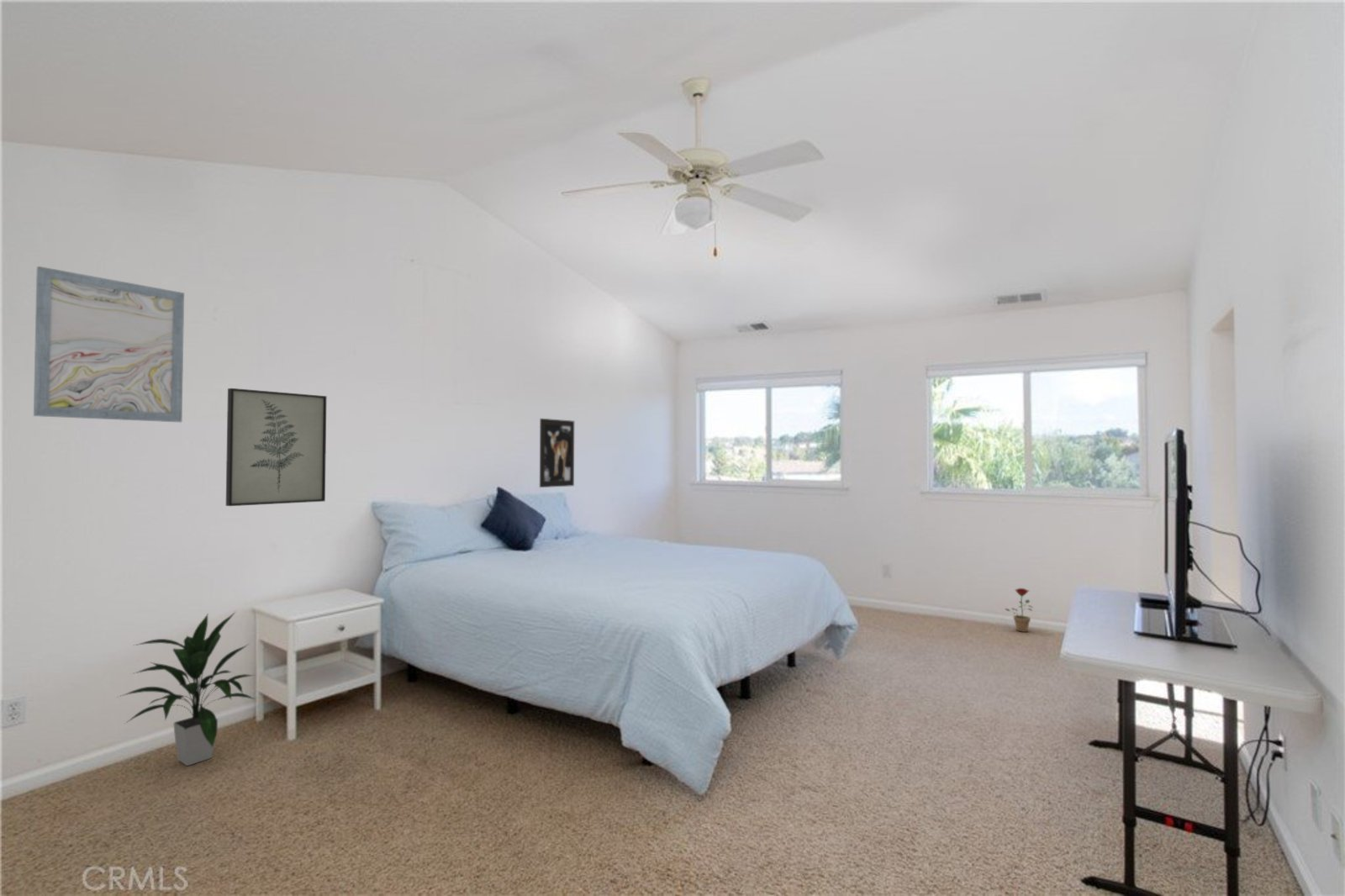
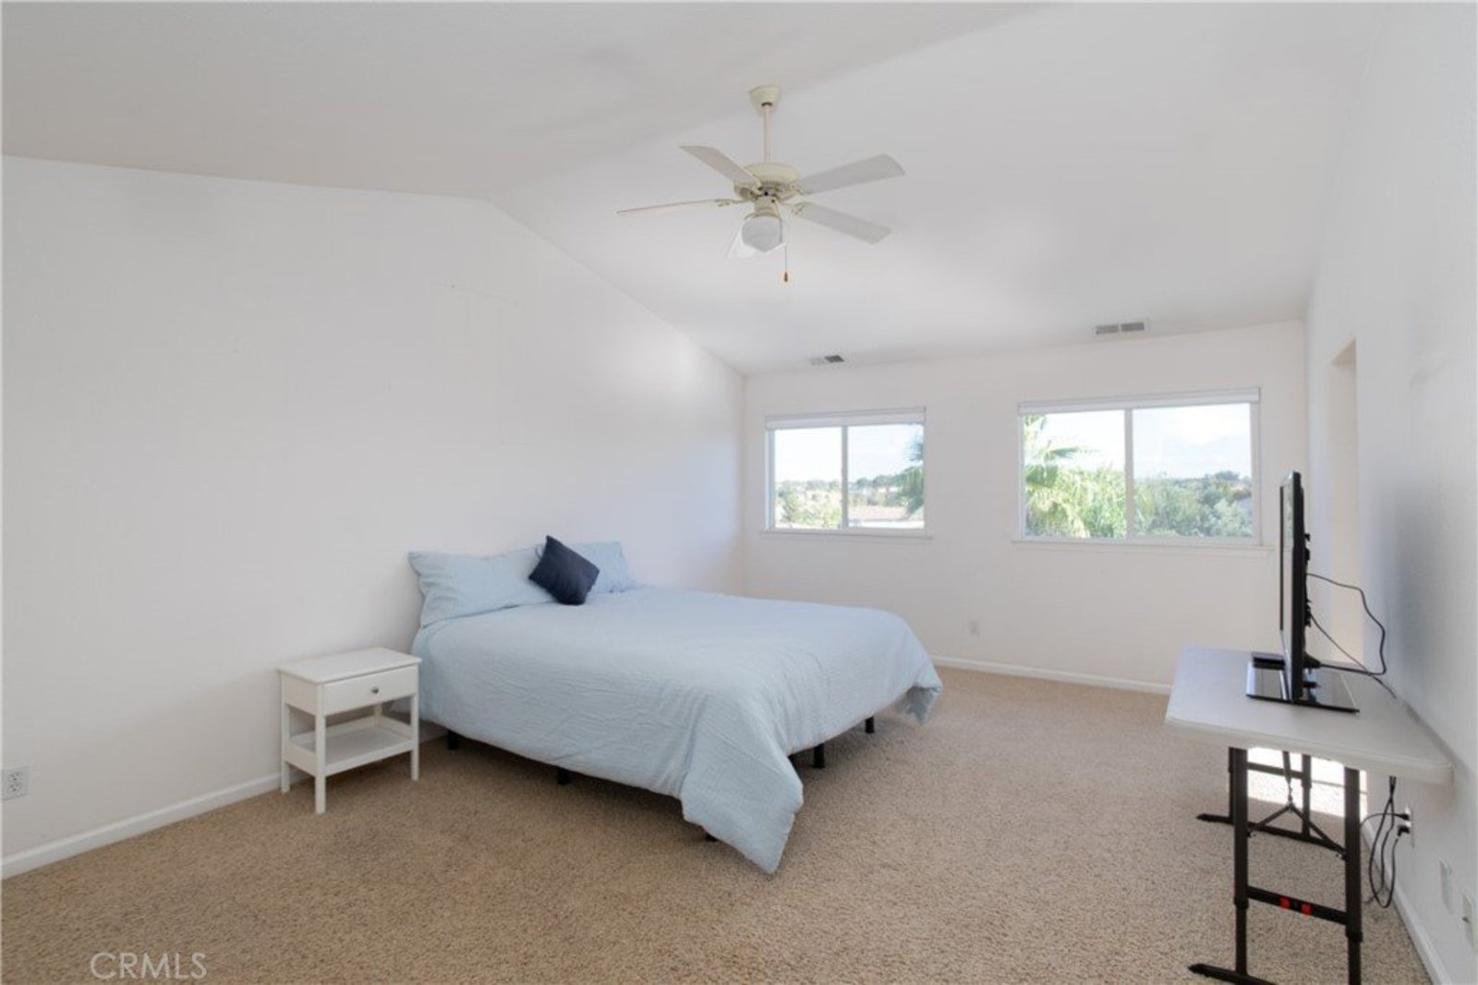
- wall art [539,418,575,488]
- decorative plant [1004,588,1033,633]
- wall art [225,387,327,507]
- wall art [33,266,185,423]
- indoor plant [115,609,256,767]
